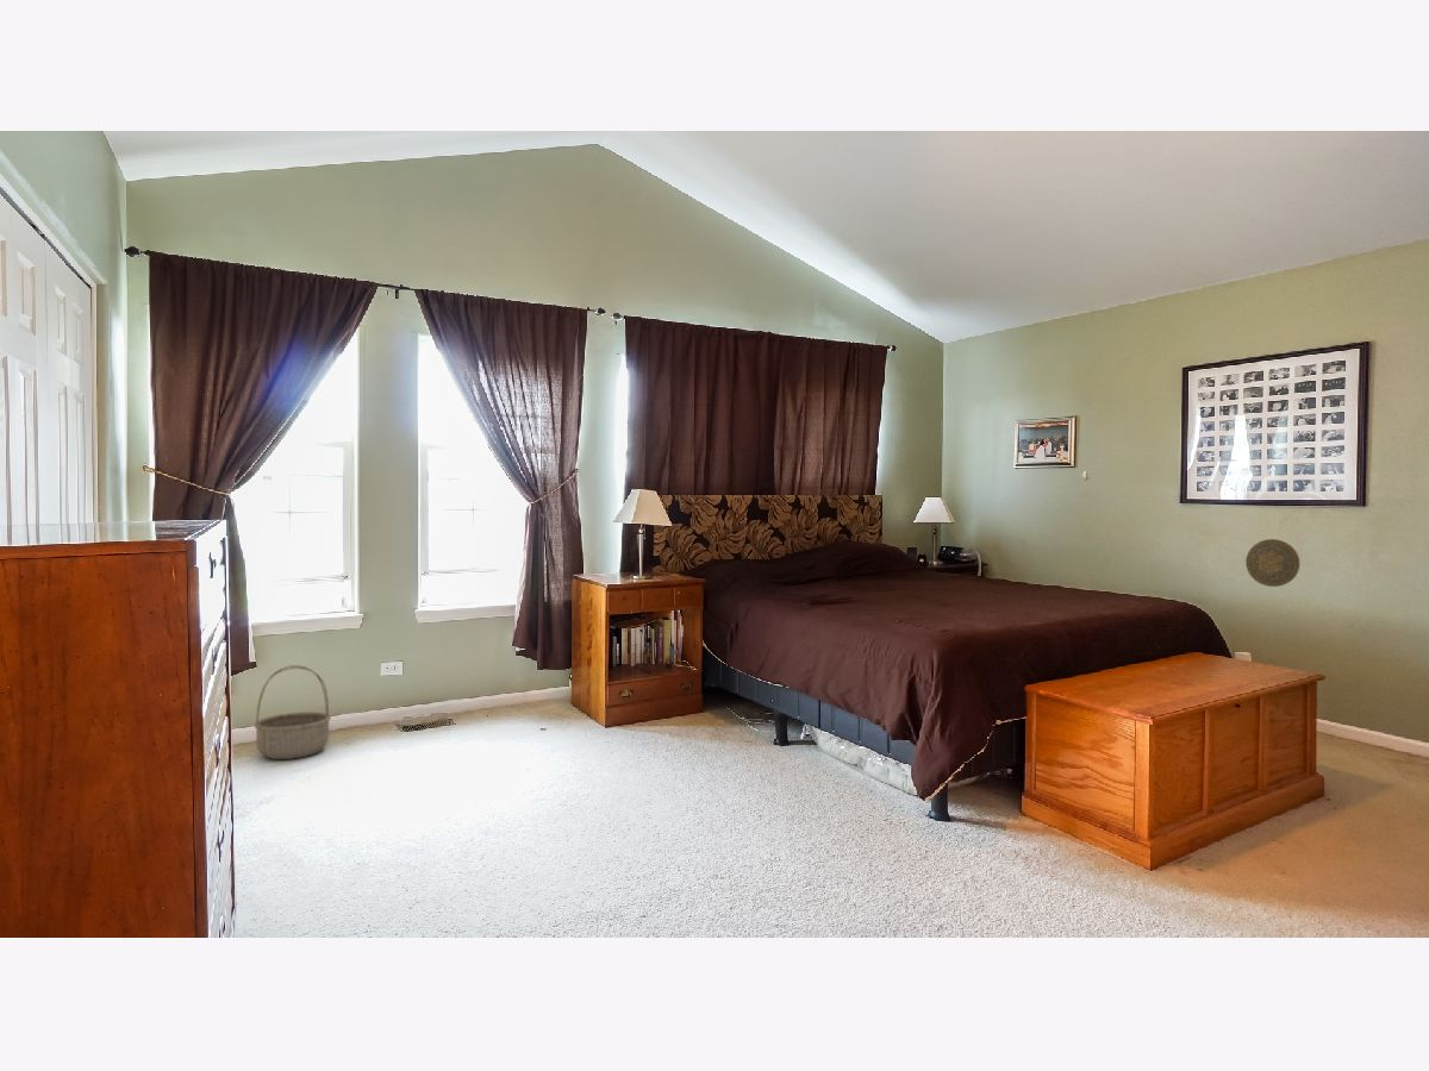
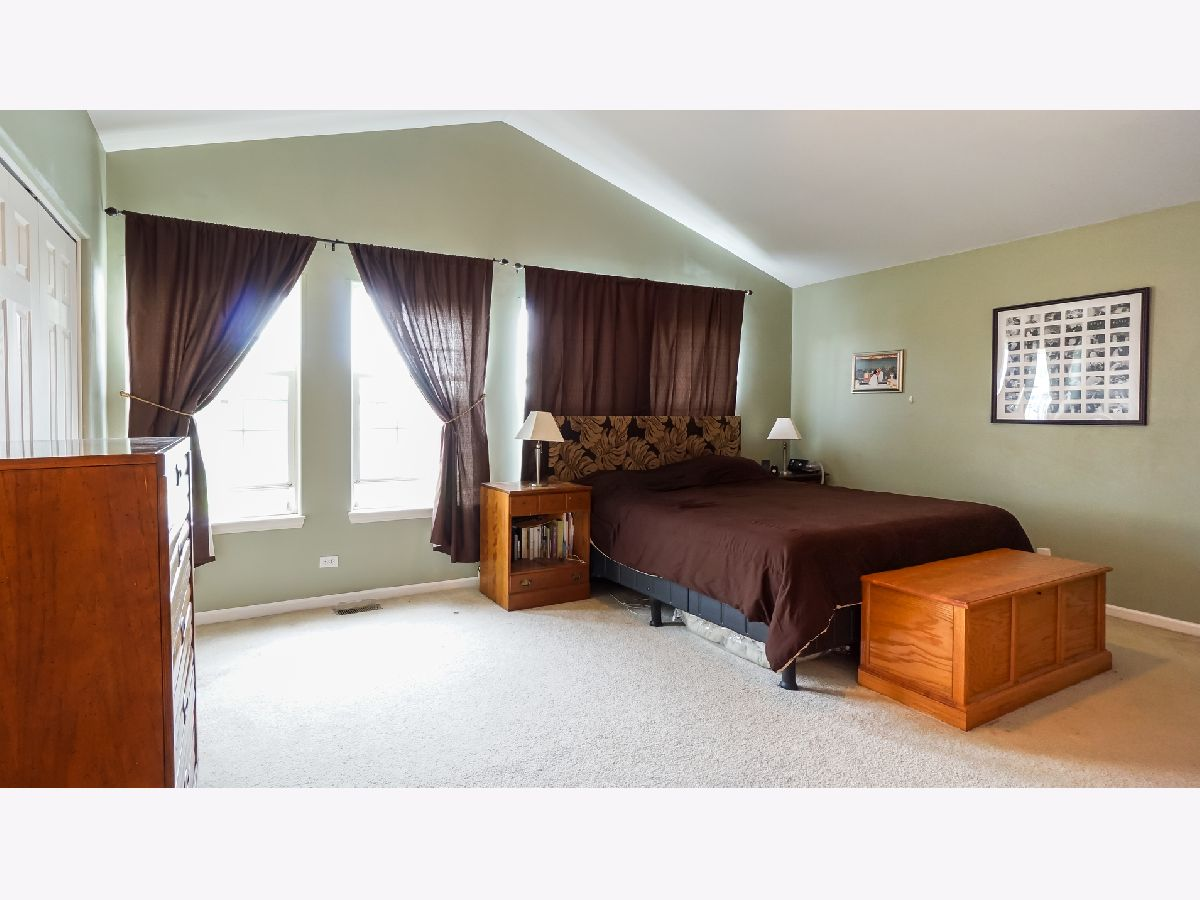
- decorative plate [1244,538,1302,588]
- basket [252,664,332,760]
